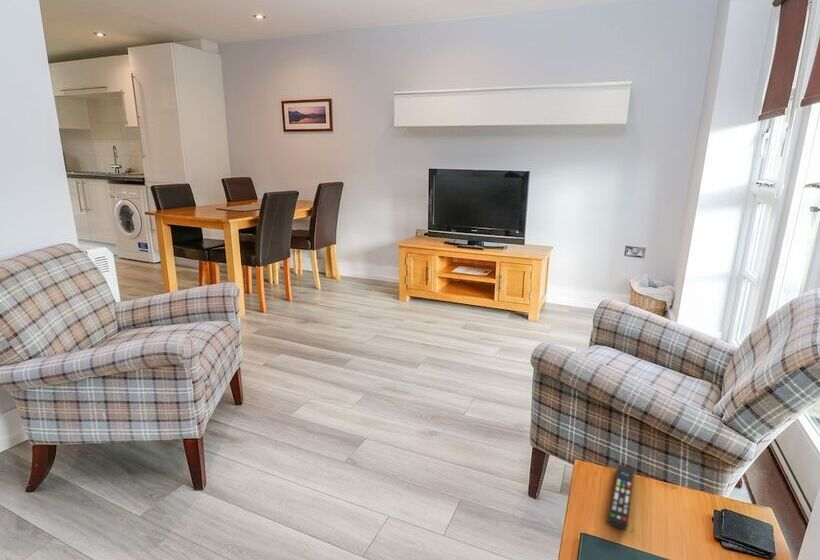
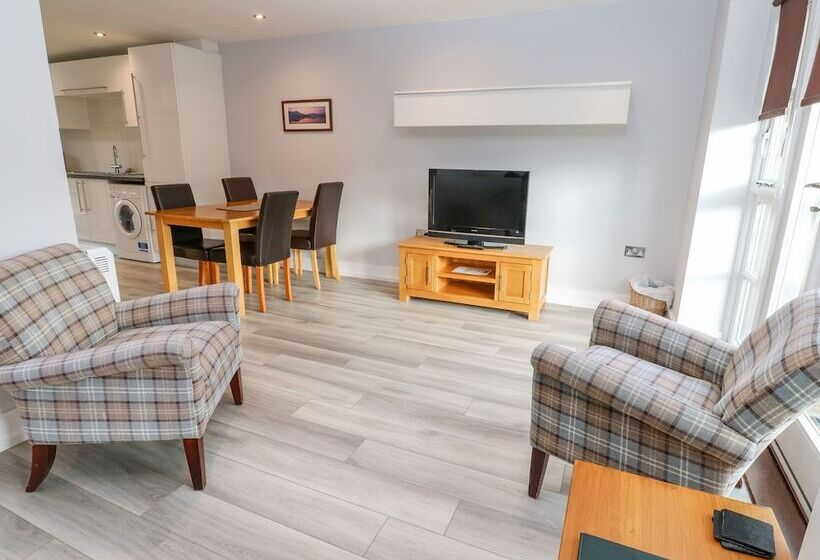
- remote control [607,463,635,531]
